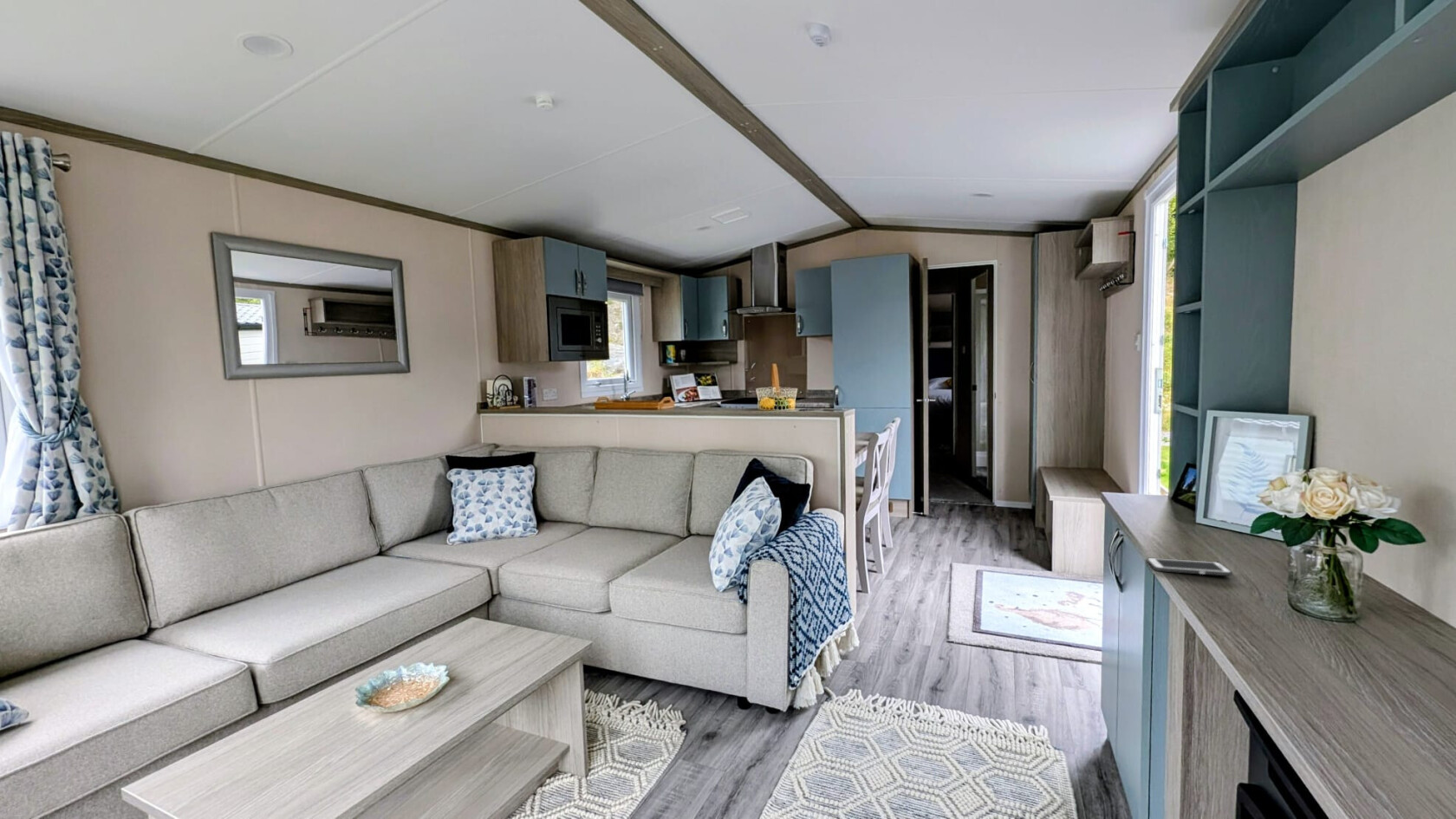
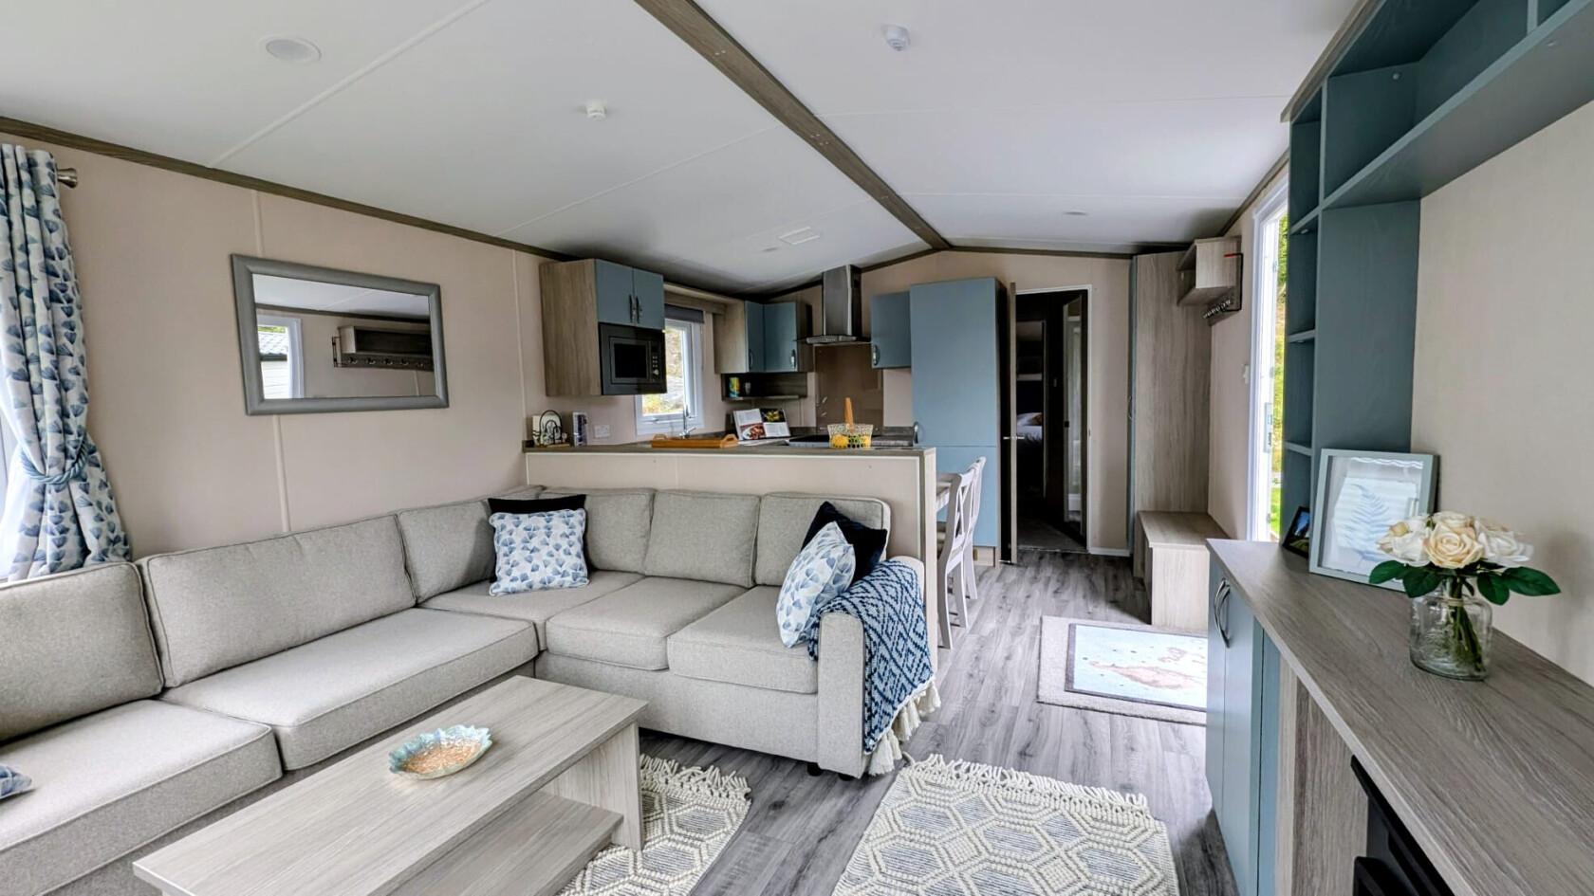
- cell phone [1146,557,1233,576]
